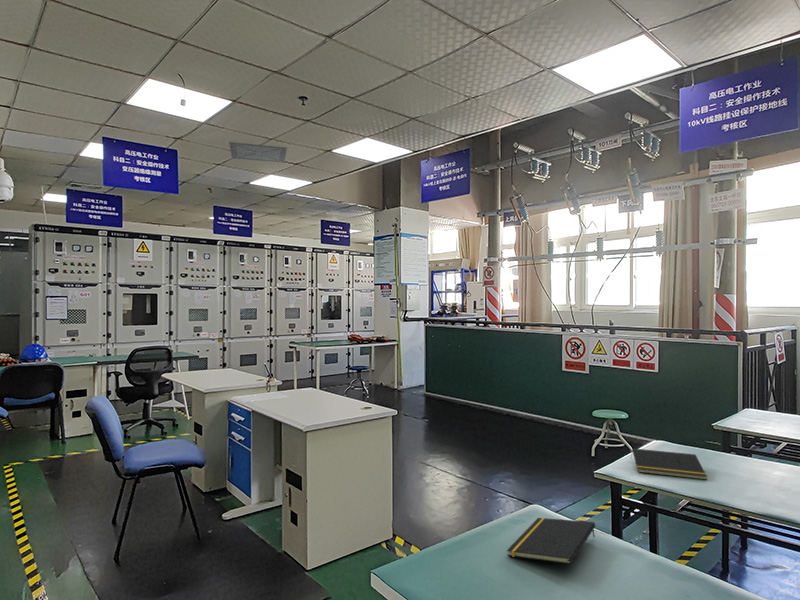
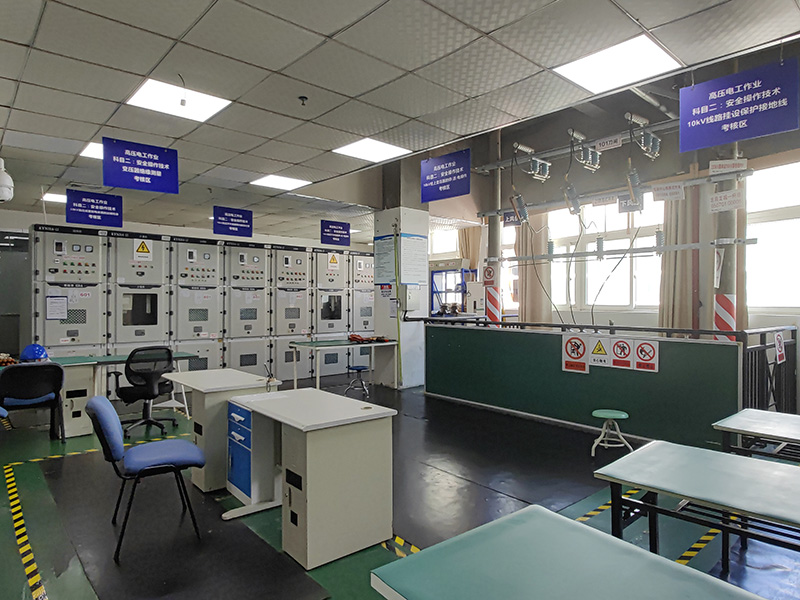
- notepad [506,517,596,565]
- notepad [630,447,708,481]
- ceiling vent [228,141,288,164]
